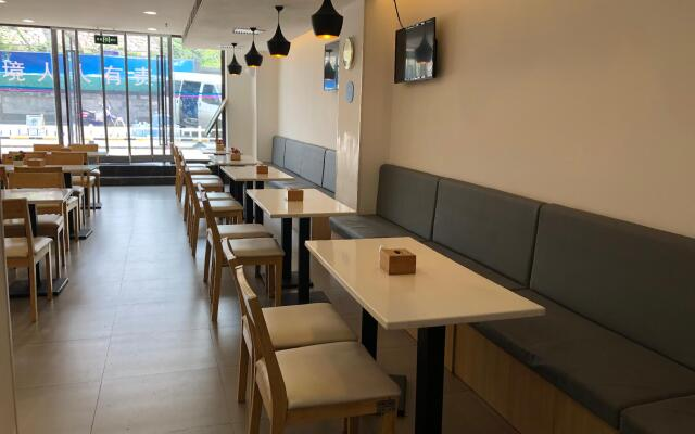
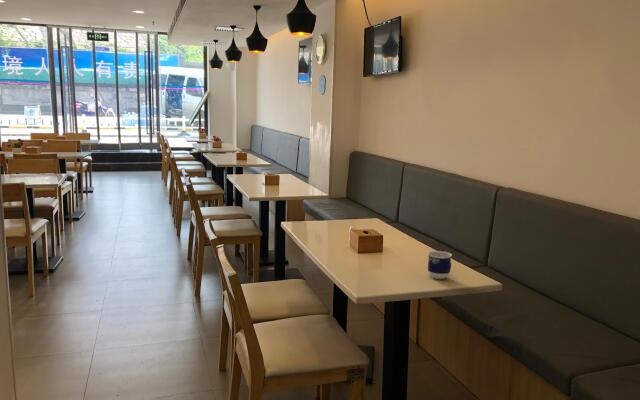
+ cup [427,250,453,280]
